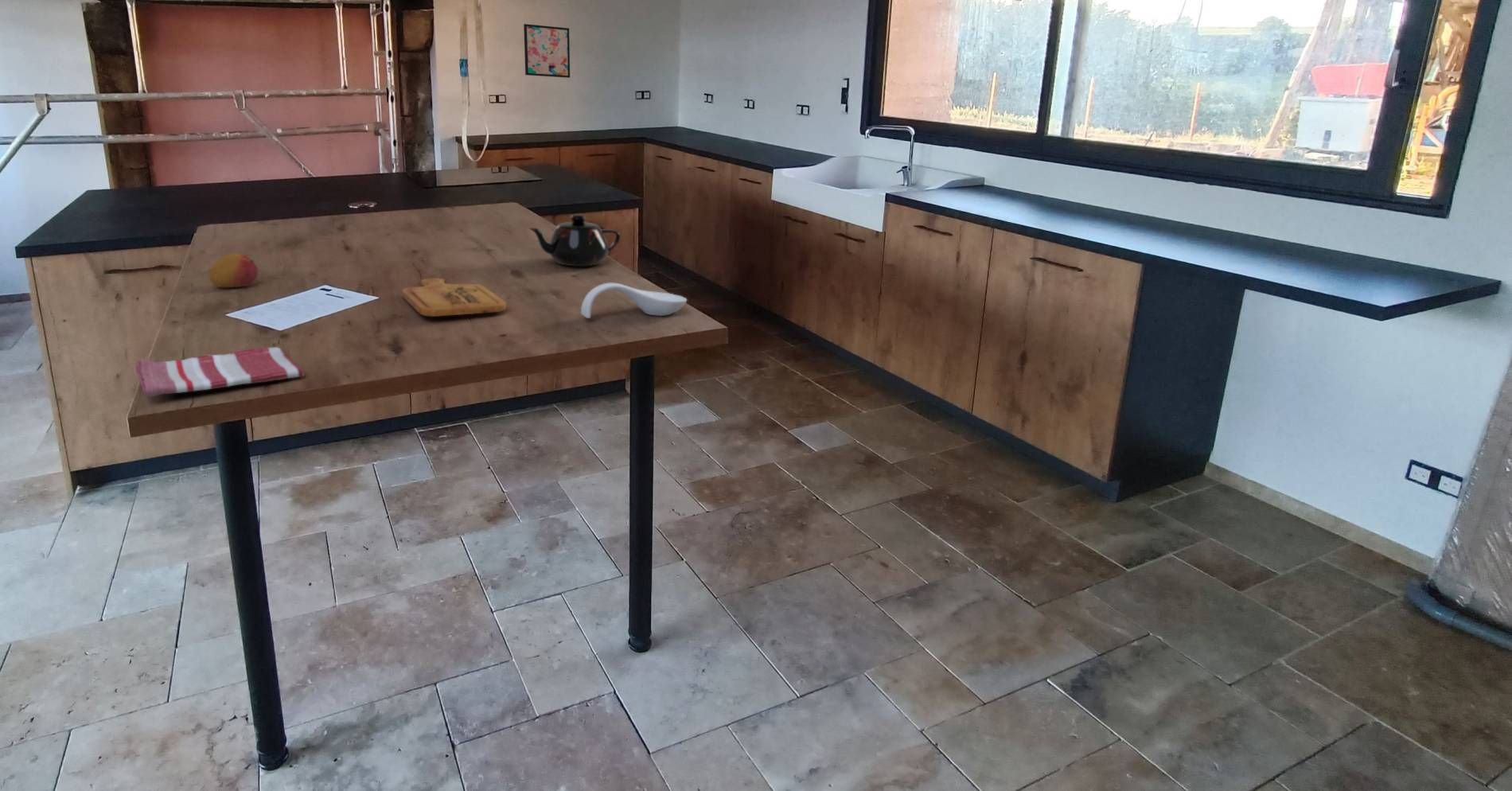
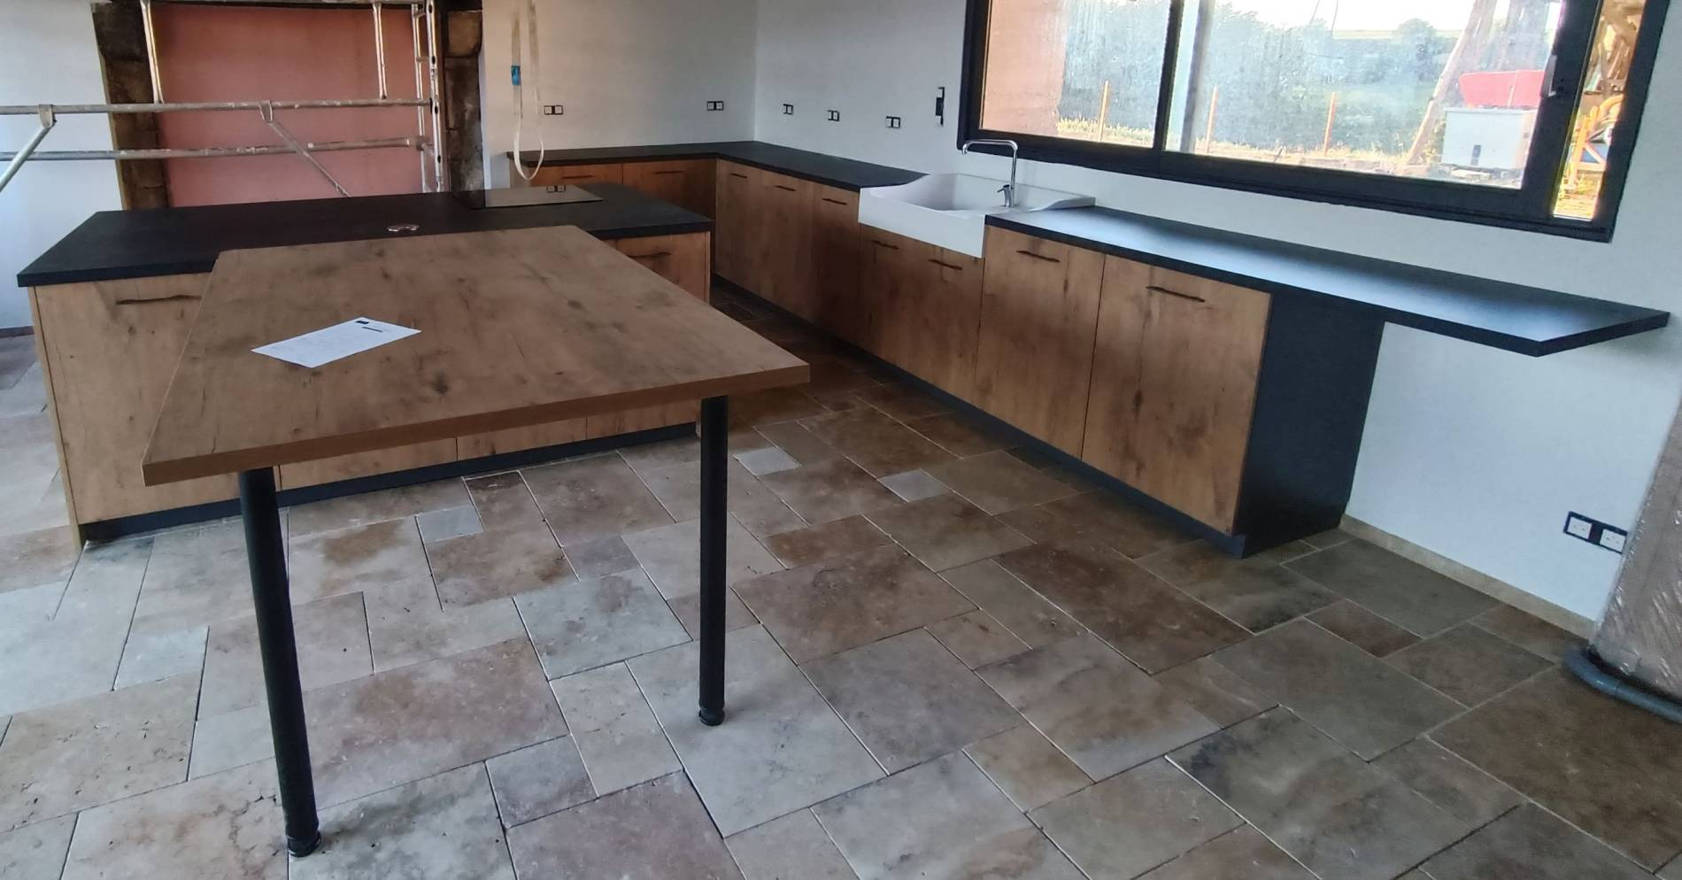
- wall art [523,23,571,79]
- teapot [528,213,621,267]
- fruit [208,253,259,288]
- cutting board [401,278,507,318]
- spoon rest [580,282,688,319]
- dish towel [134,346,304,398]
